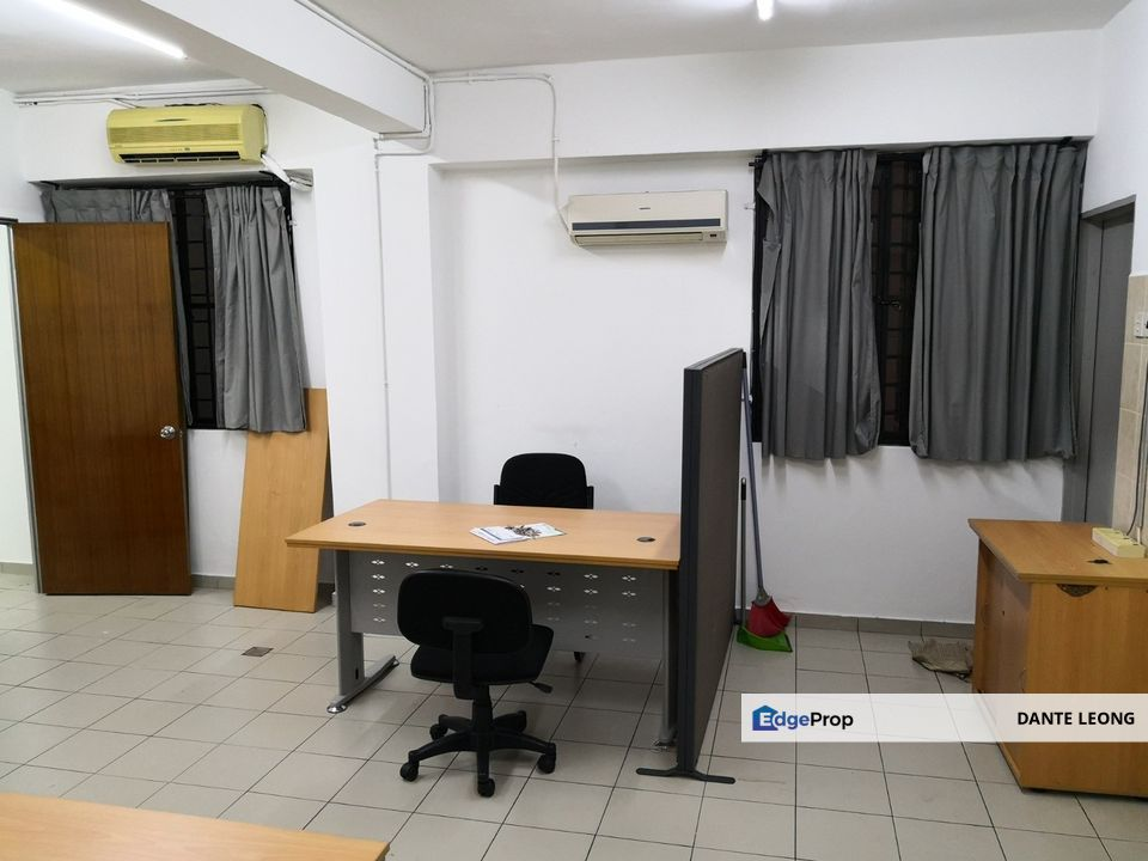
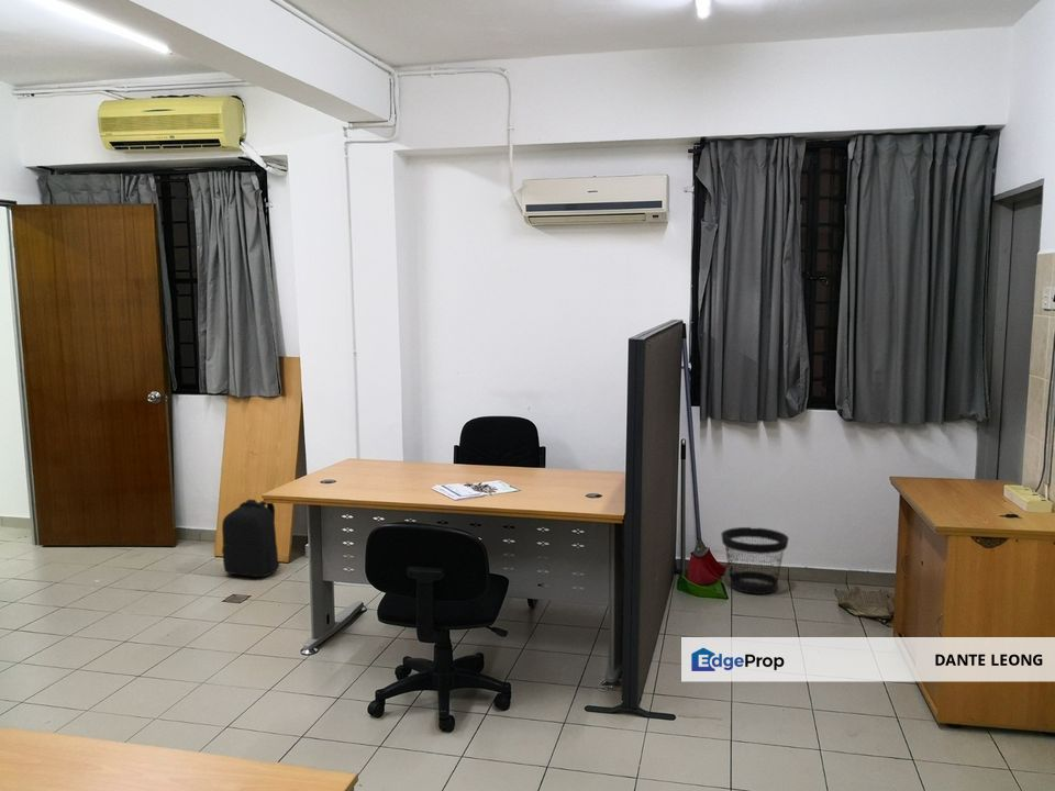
+ wastebasket [720,526,790,595]
+ backpack [221,499,282,578]
